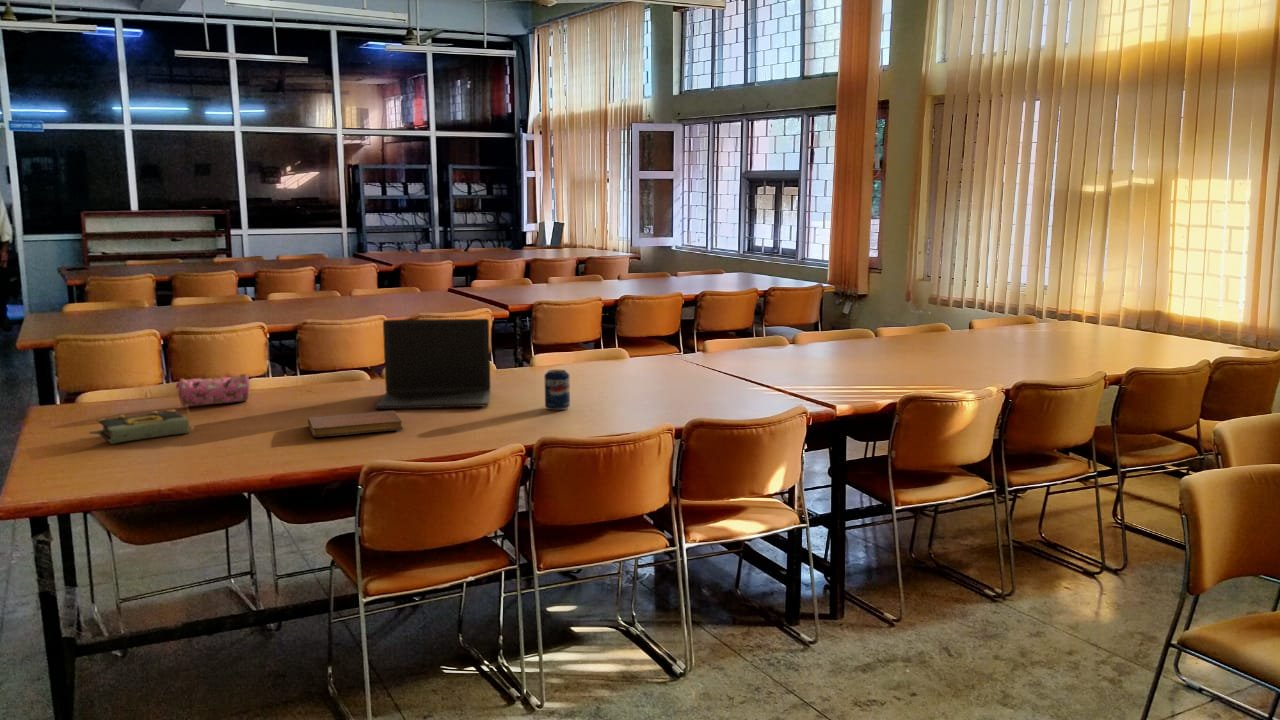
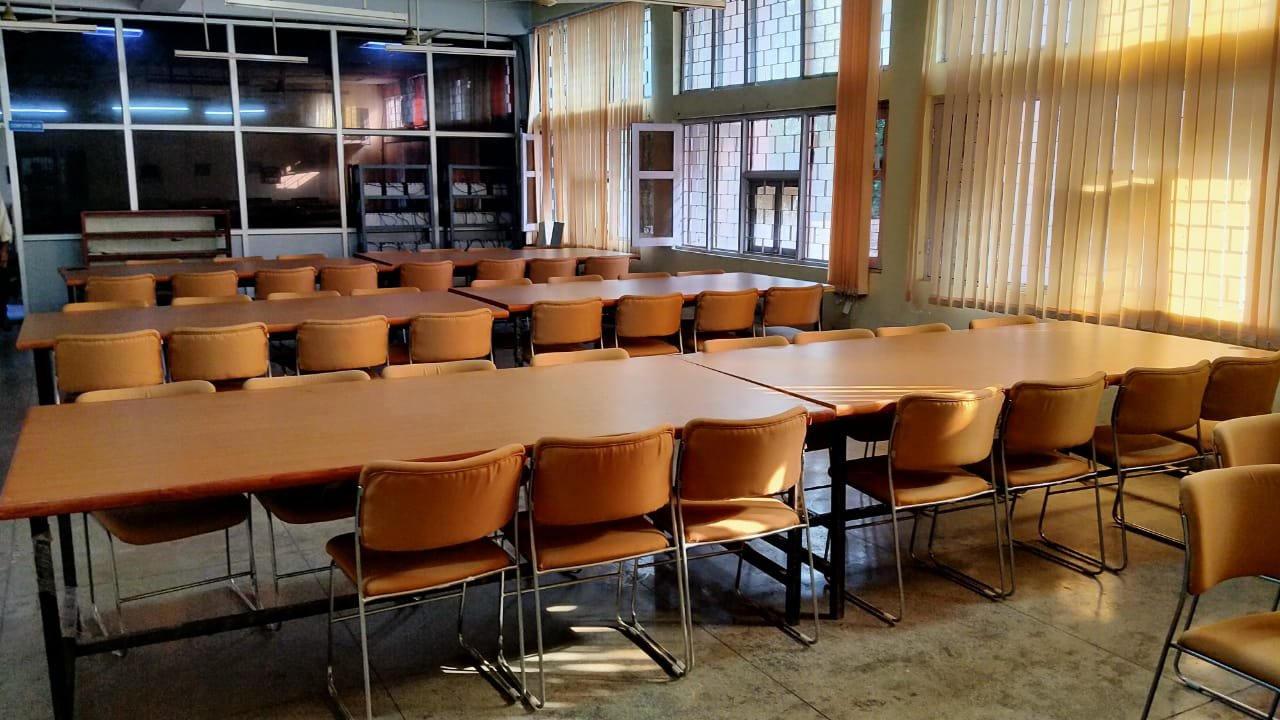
- beverage can [543,369,571,411]
- book [88,409,190,445]
- pencil case [175,373,251,407]
- notebook [307,410,404,438]
- laptop [374,318,492,410]
